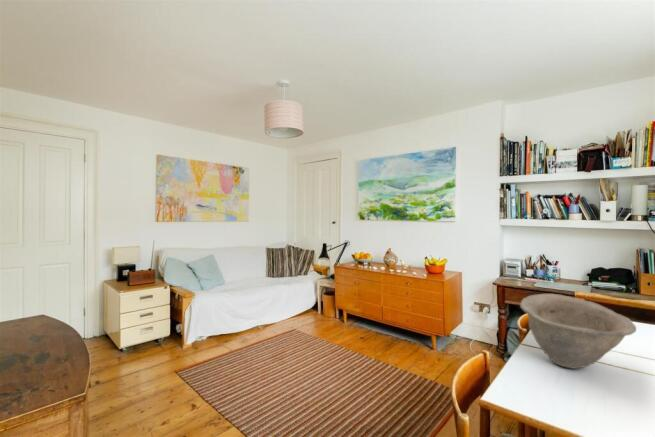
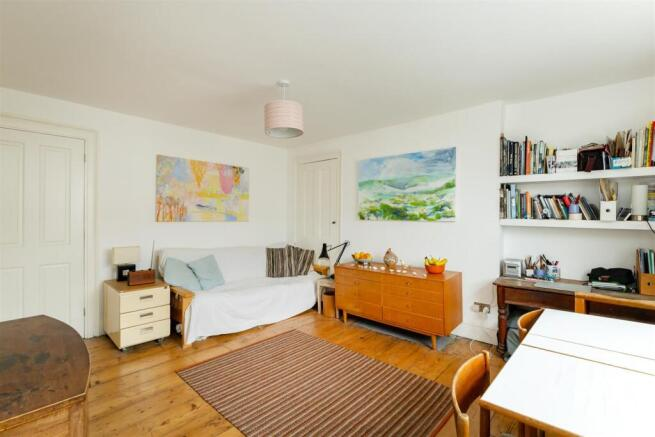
- bowl [519,293,637,370]
